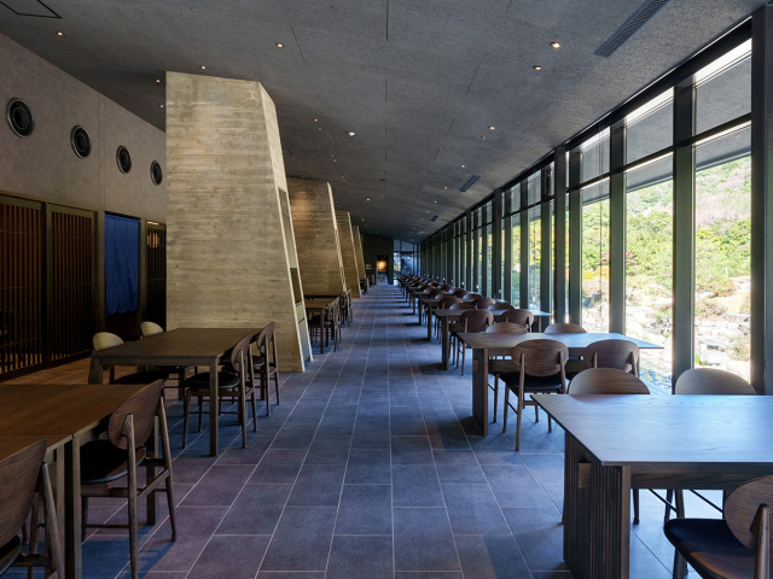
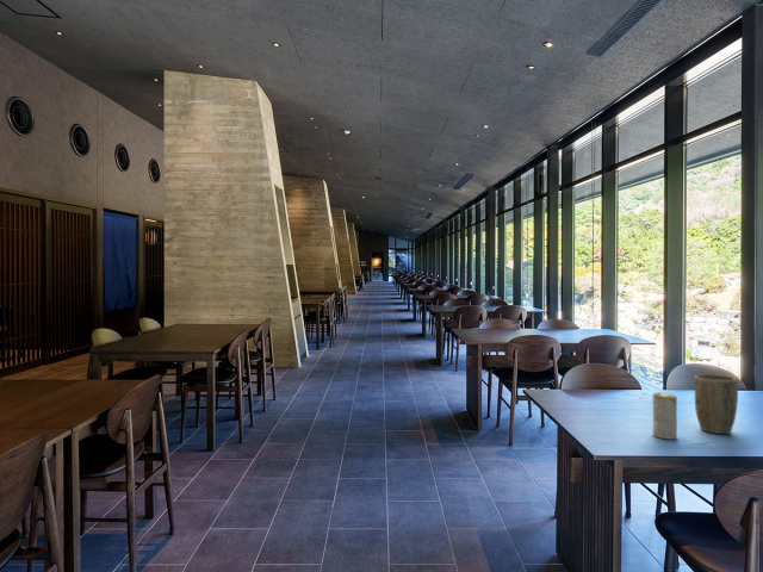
+ plant pot [694,373,739,435]
+ candle [652,391,678,440]
